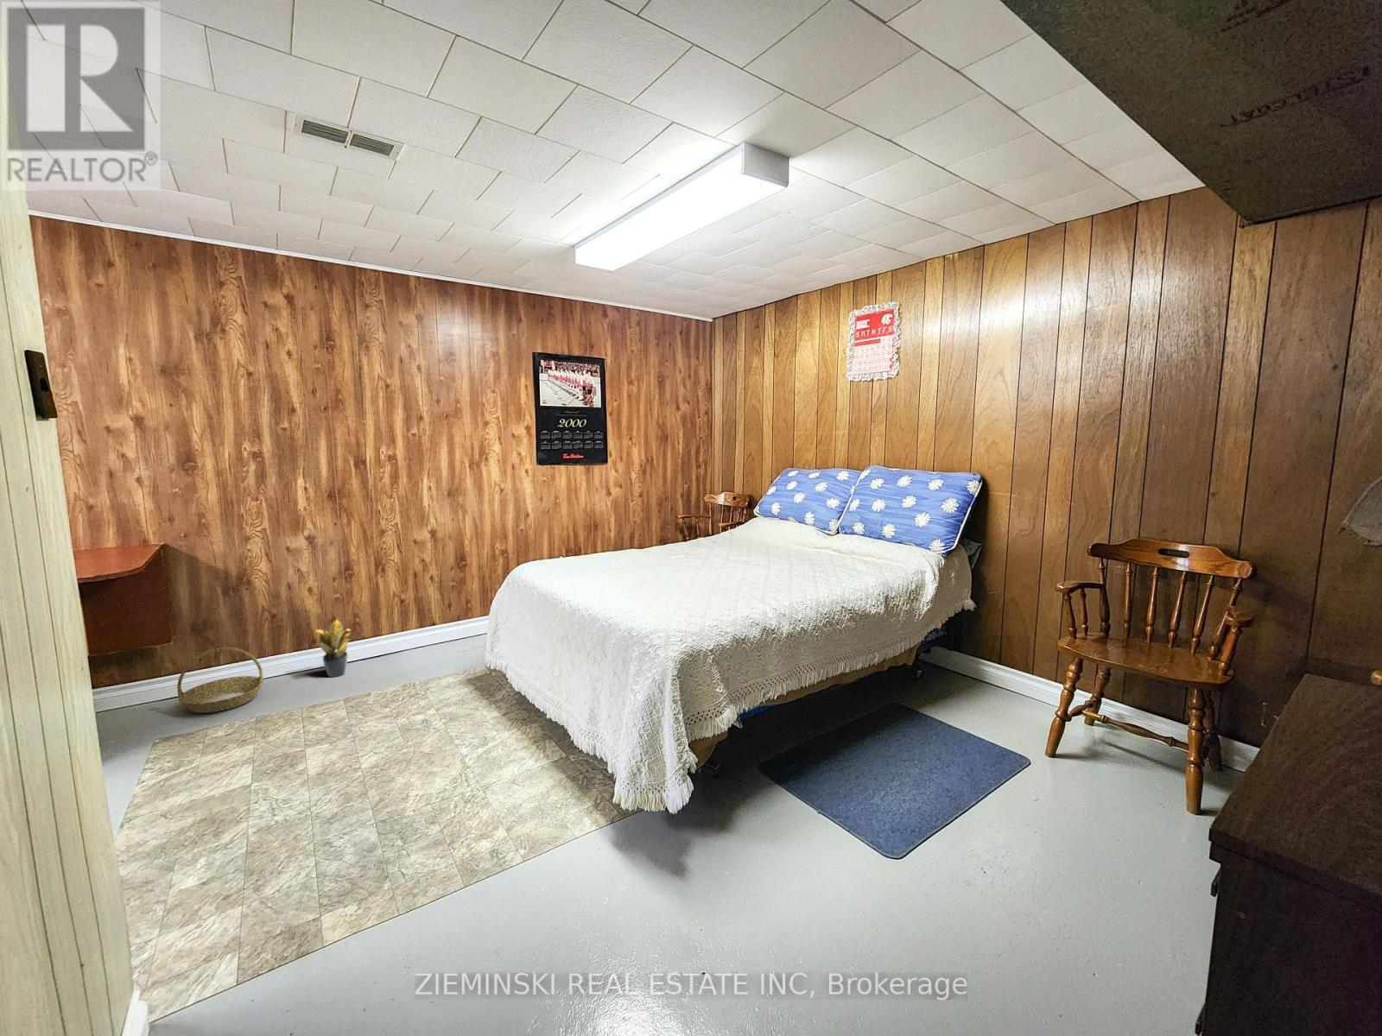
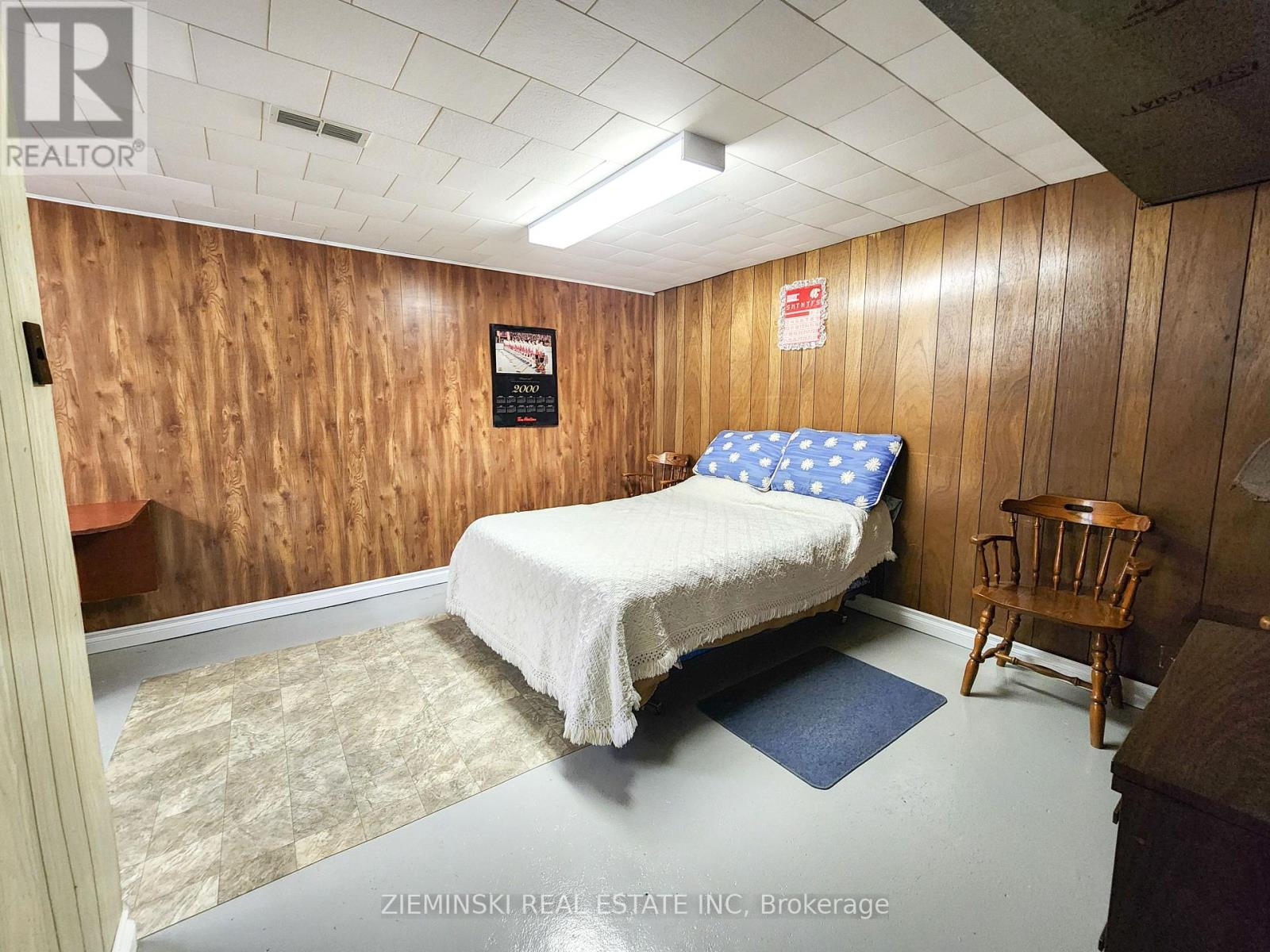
- basket [176,646,264,714]
- potted plant [316,618,351,678]
